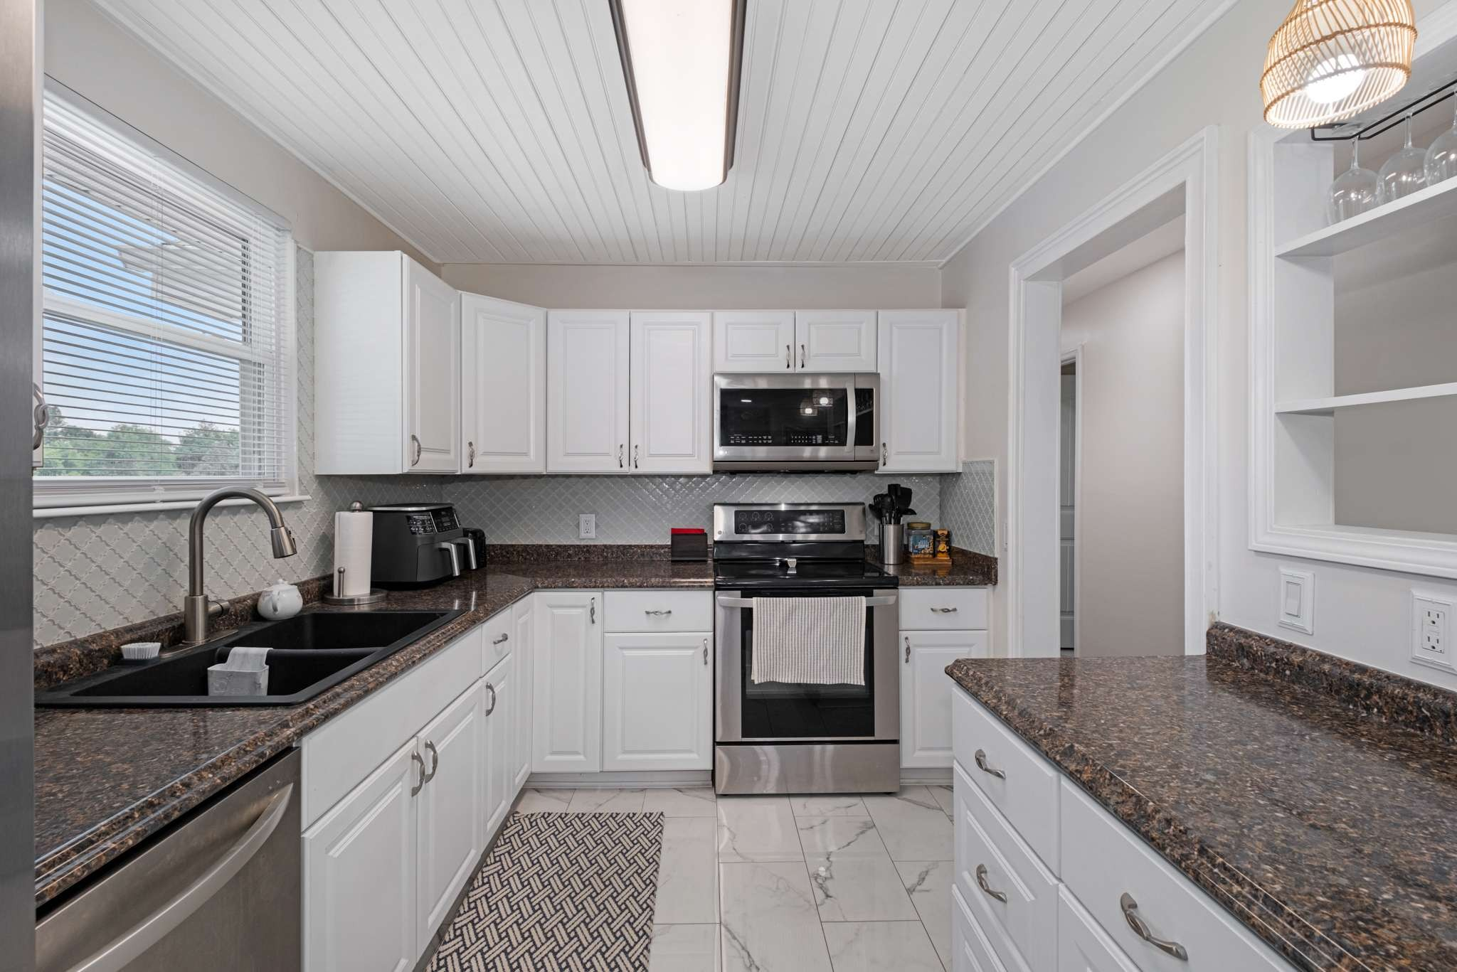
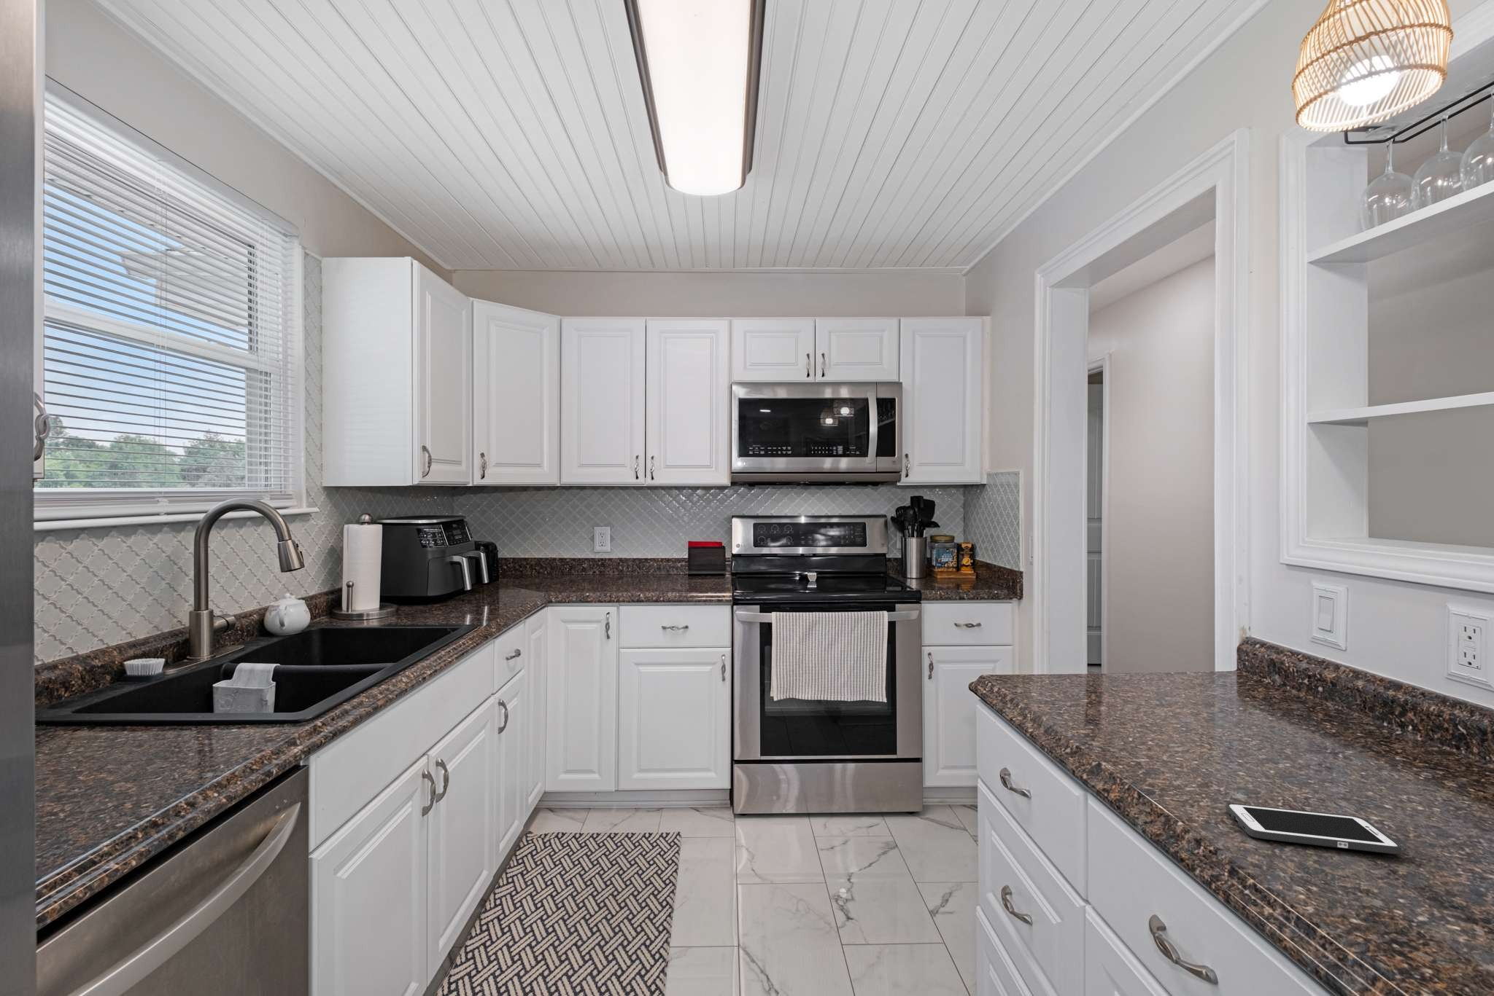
+ cell phone [1226,803,1403,855]
